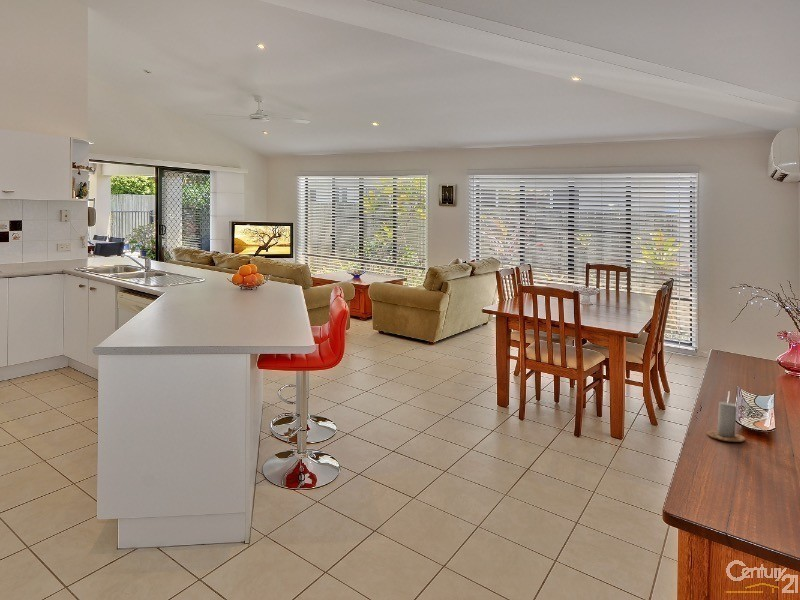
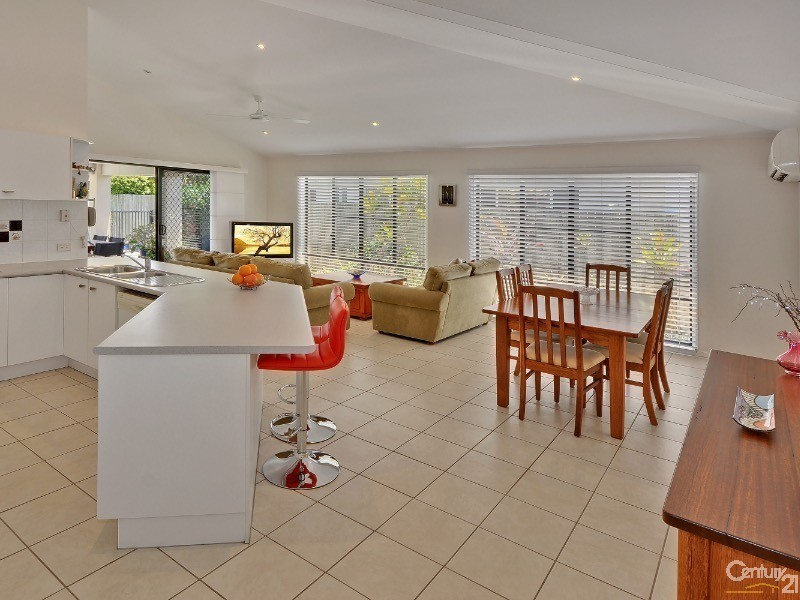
- candle [706,392,746,443]
